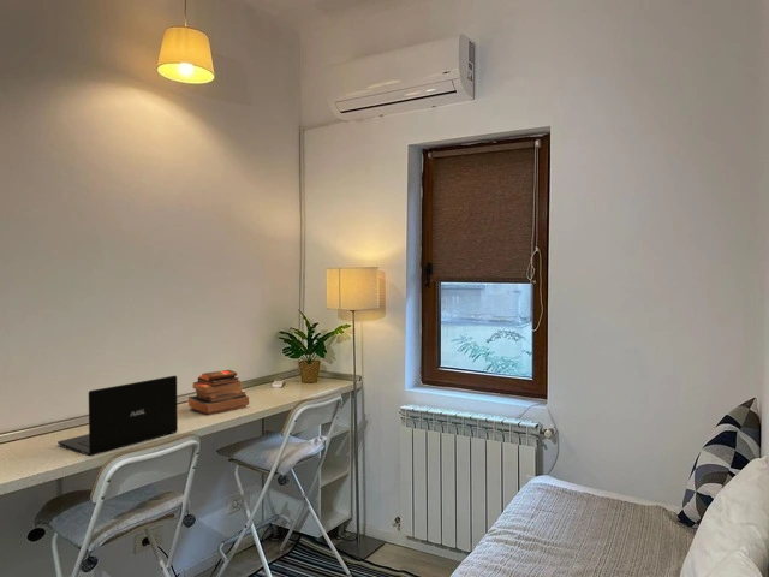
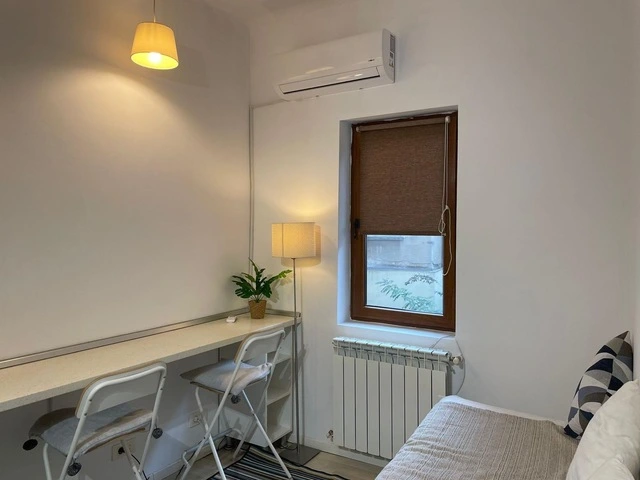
- book [187,369,250,416]
- laptop [56,375,179,457]
